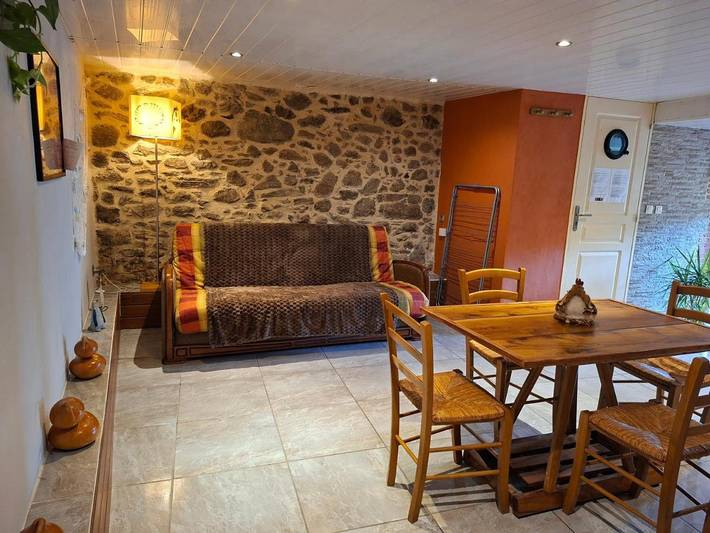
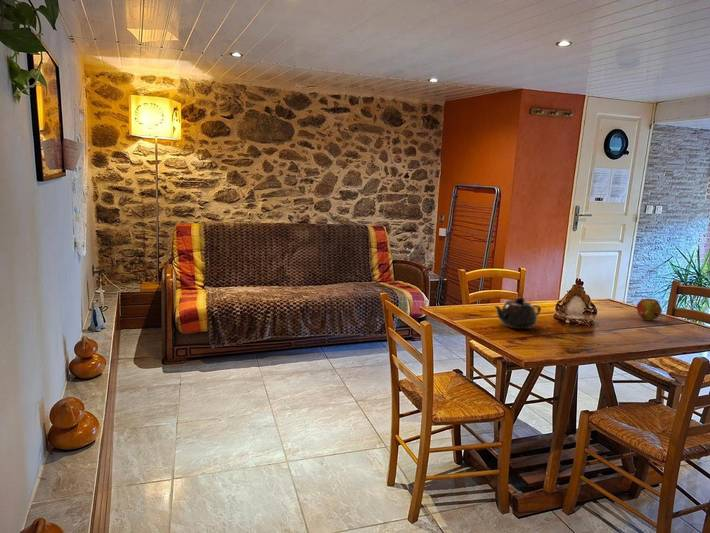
+ fruit [636,298,663,321]
+ teapot [493,296,542,330]
